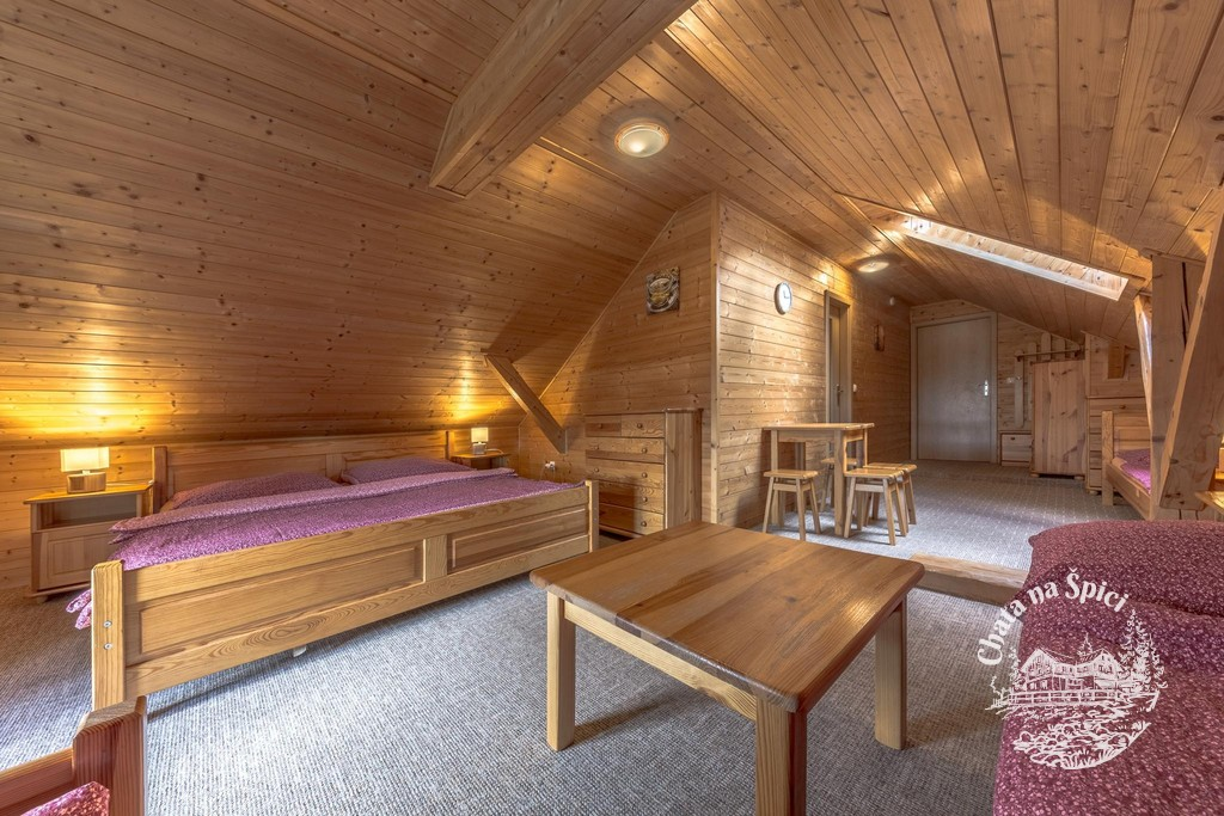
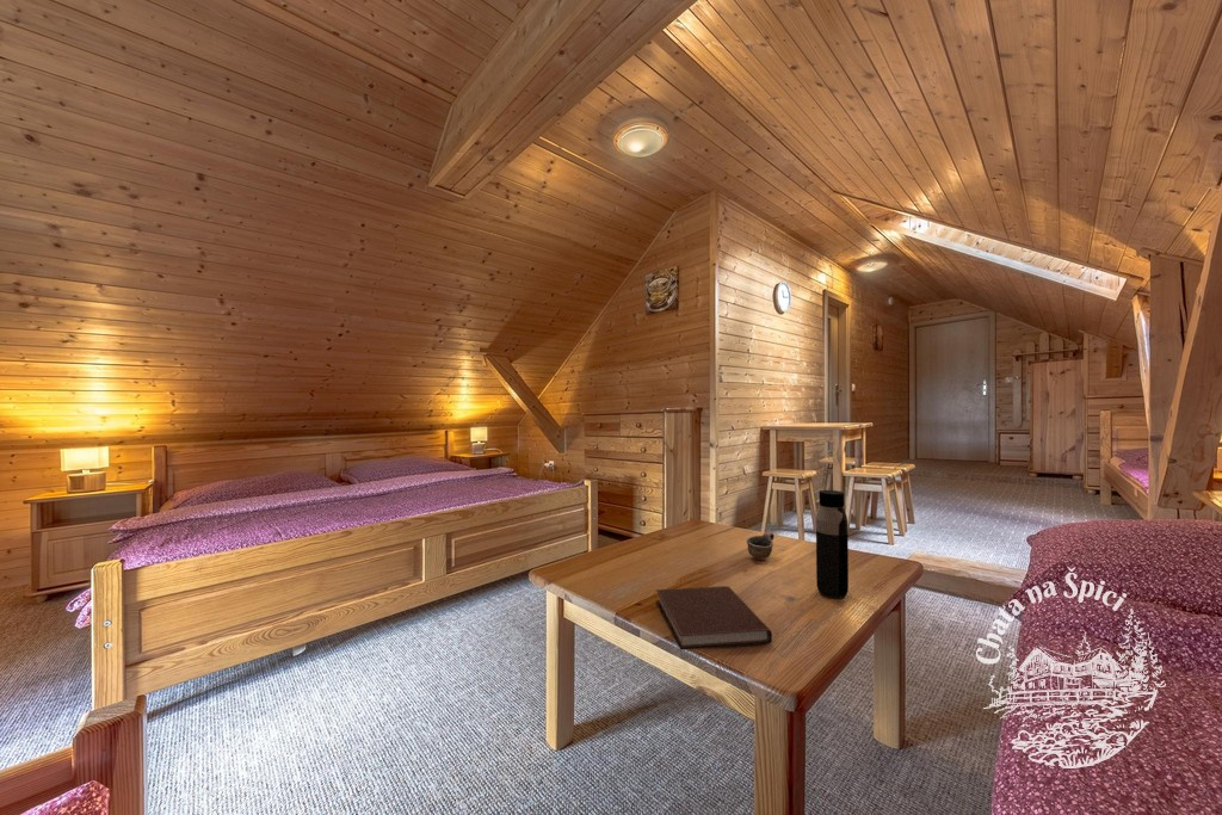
+ notebook [655,585,773,652]
+ cup [746,530,776,561]
+ water bottle [815,489,850,600]
